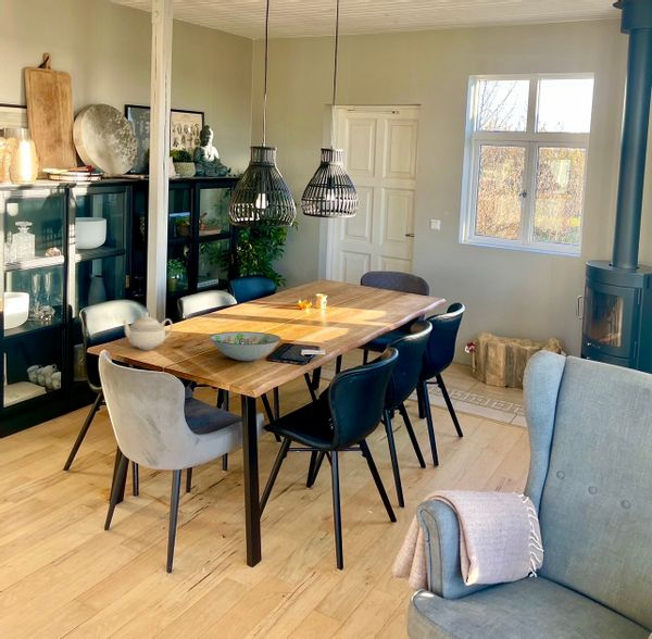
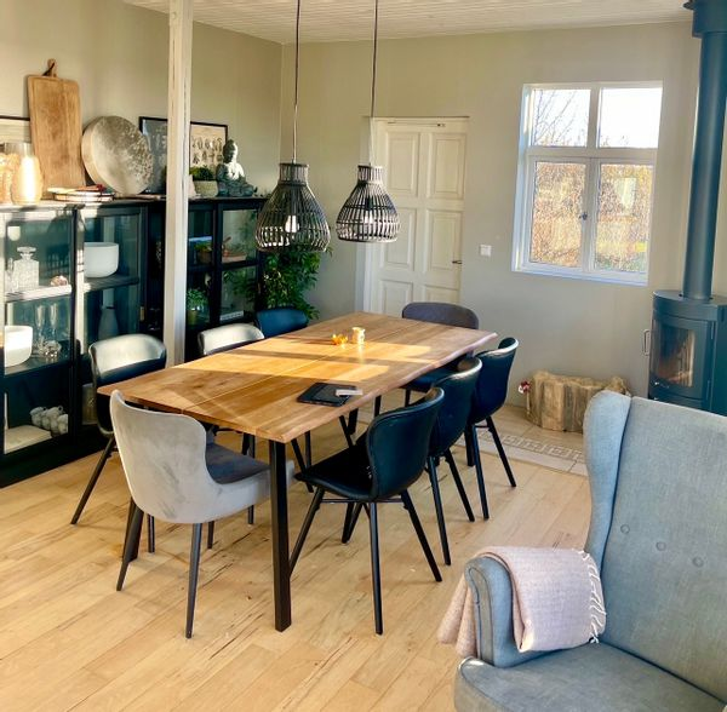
- teapot [122,311,174,350]
- decorative bowl [209,330,281,362]
